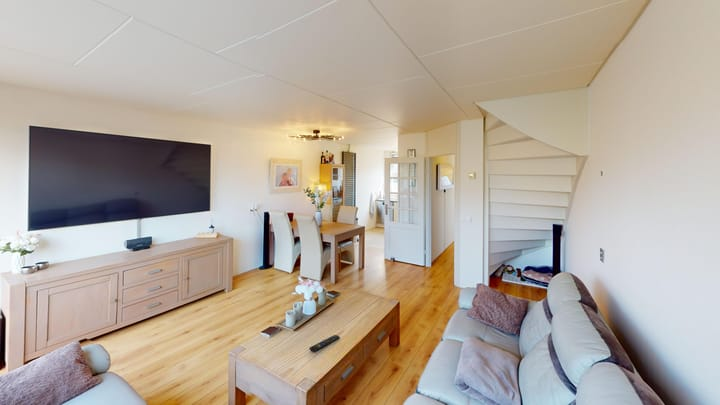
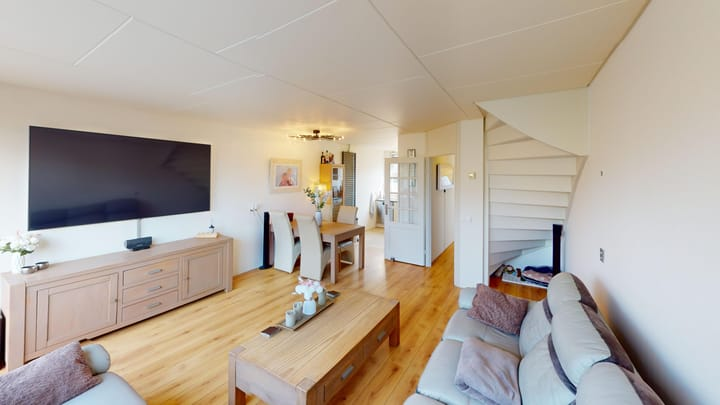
- remote control [308,334,341,353]
